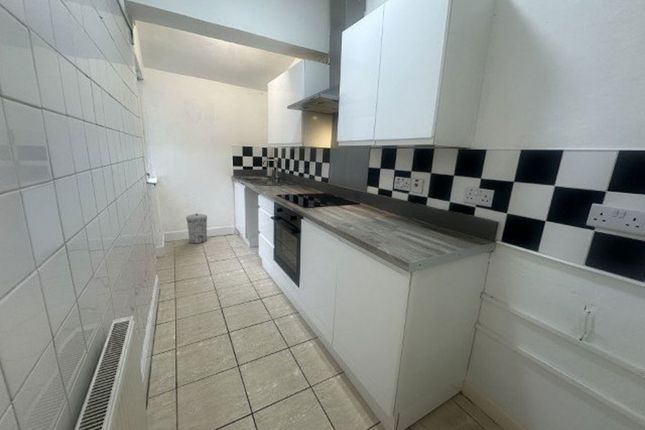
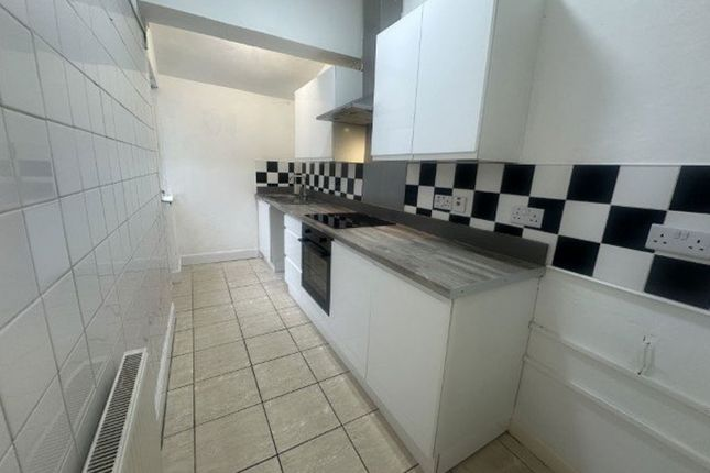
- trash can [185,213,208,244]
